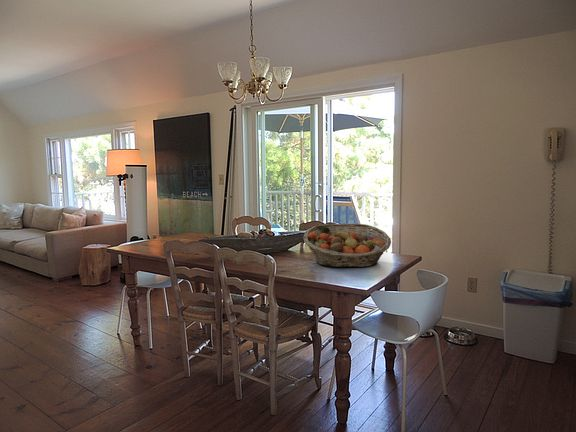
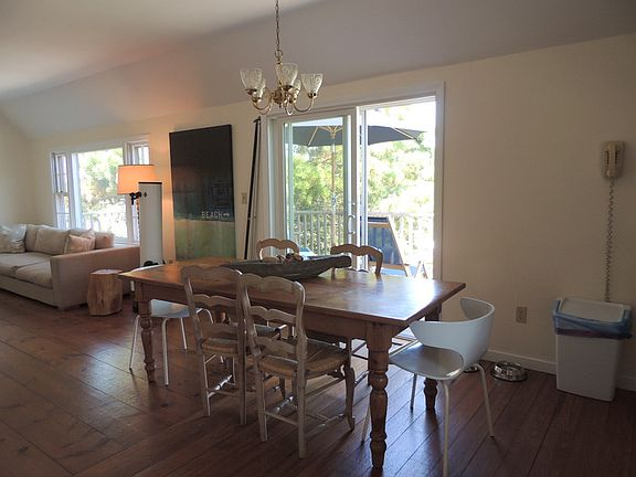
- fruit basket [303,223,392,268]
